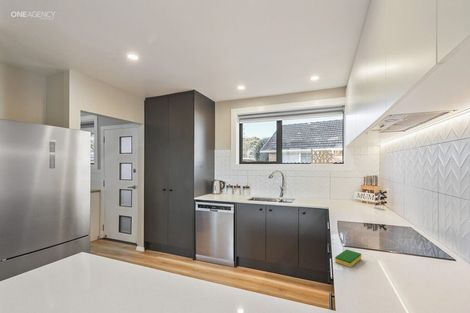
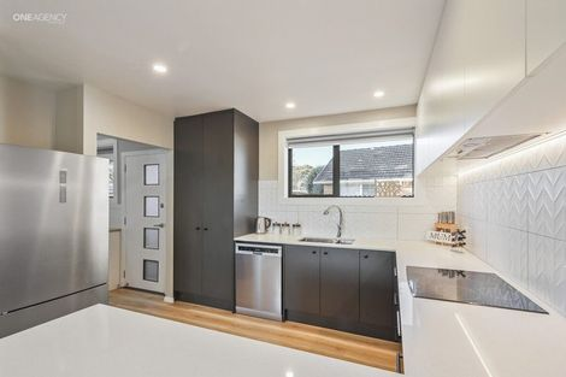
- dish sponge [334,249,362,268]
